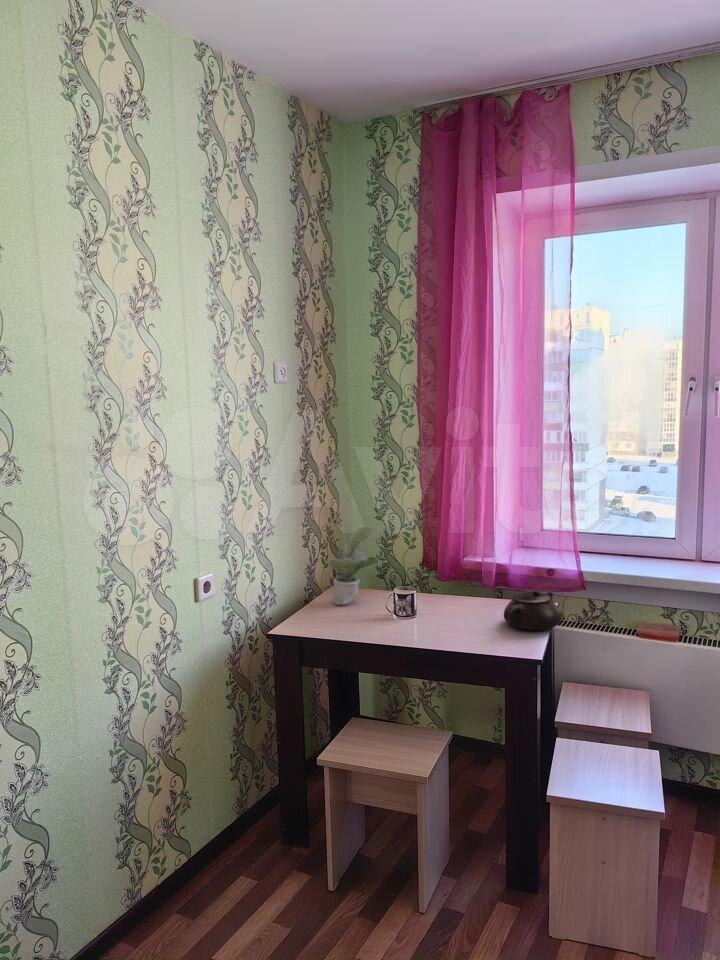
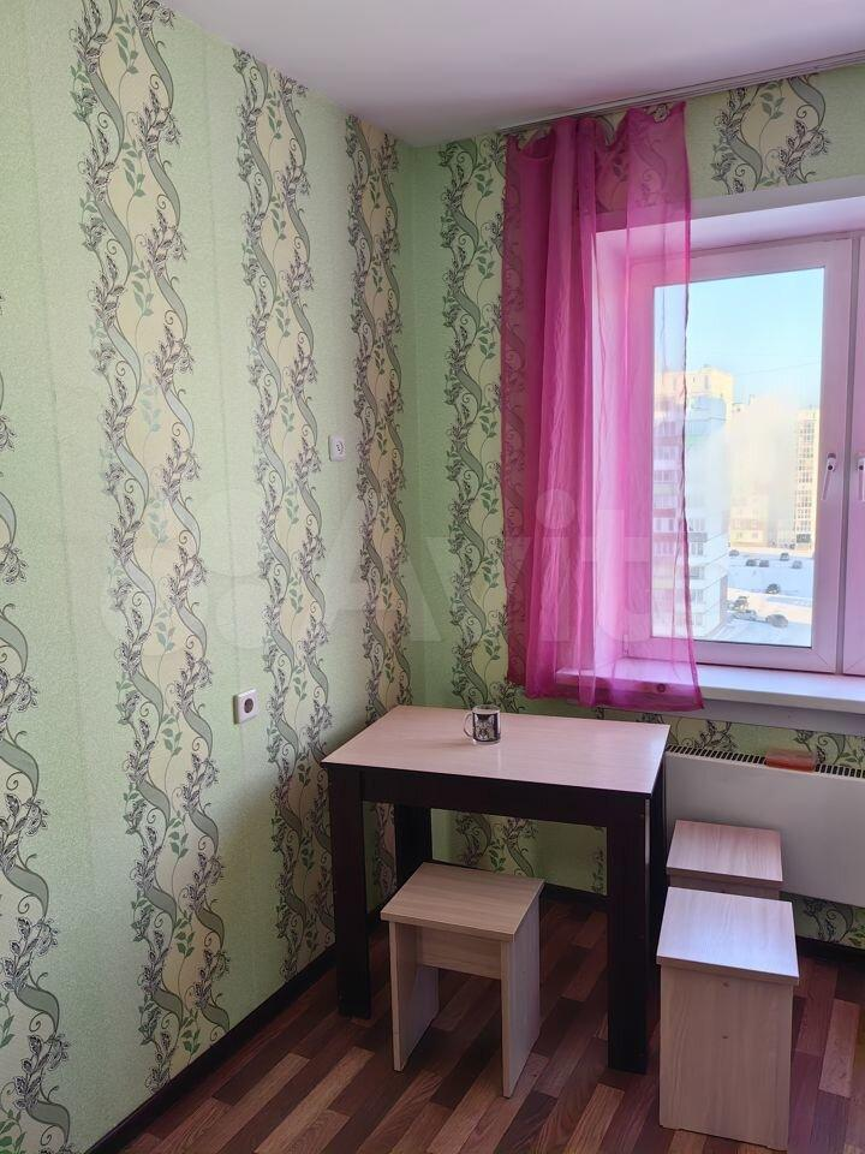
- potted plant [326,521,380,606]
- teapot [503,589,562,631]
